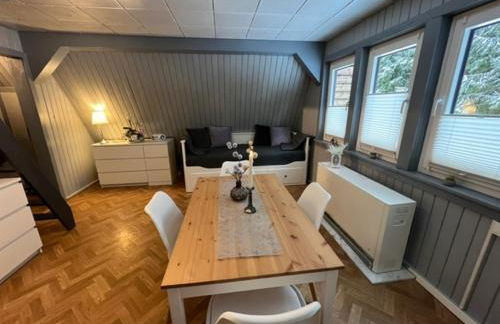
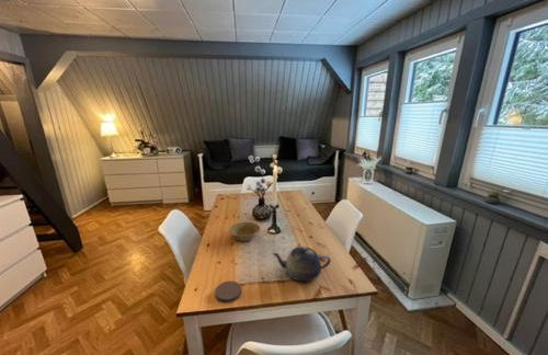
+ teapot [271,245,332,283]
+ coaster [214,280,242,304]
+ bowl [228,221,261,242]
